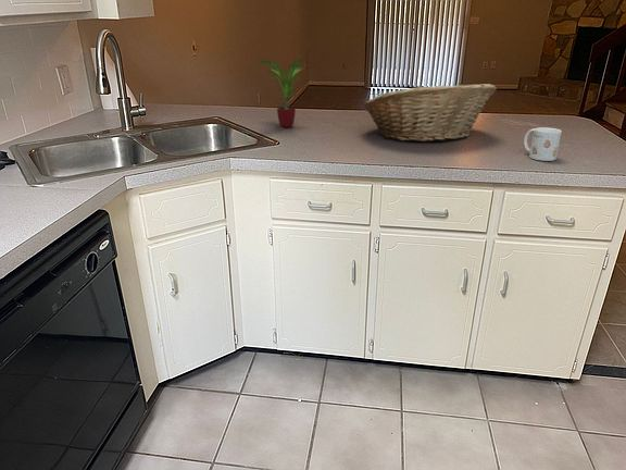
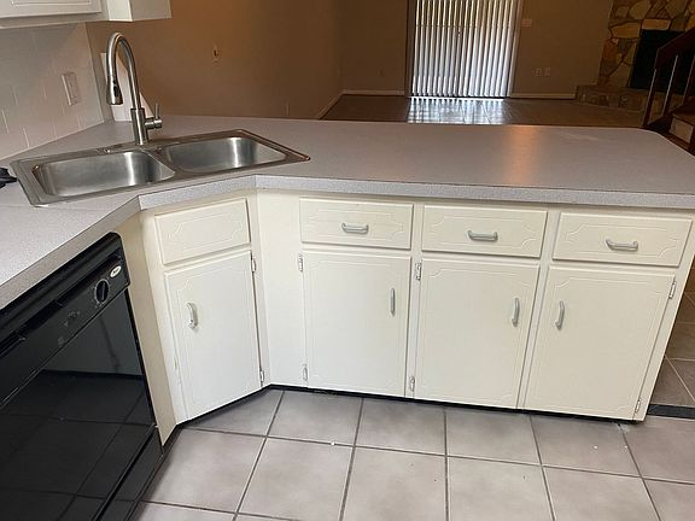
- potted plant [259,57,309,128]
- fruit basket [362,83,498,143]
- mug [523,126,563,162]
